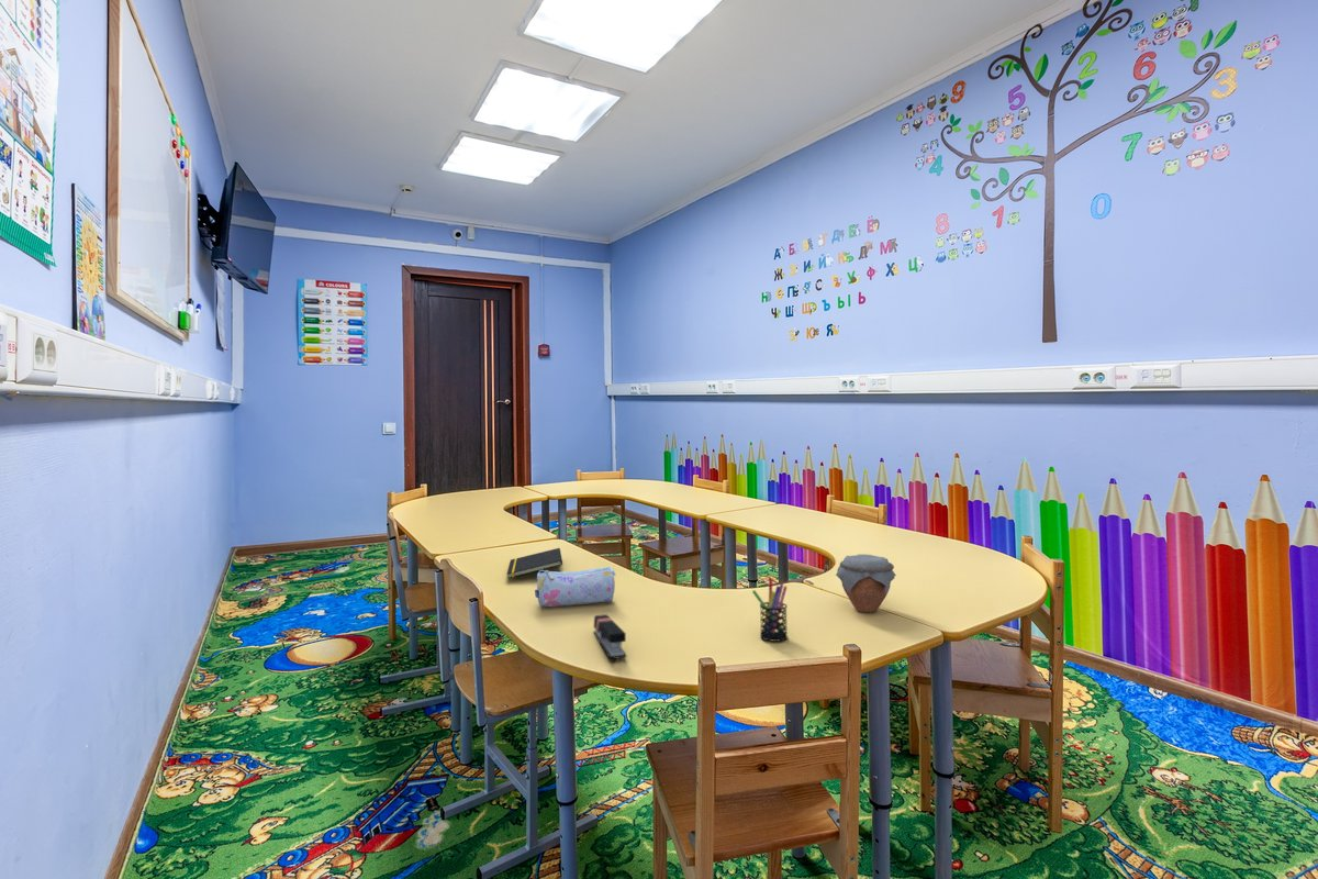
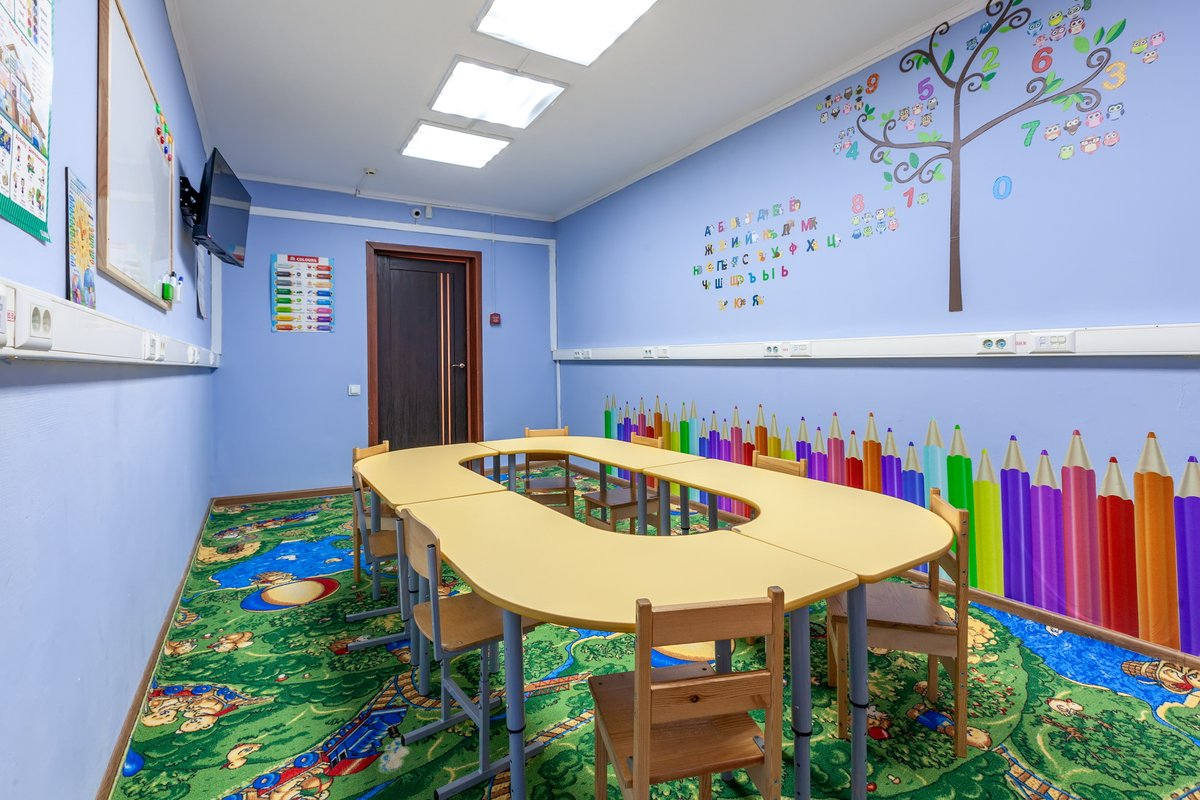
- pencil case [534,566,616,608]
- notepad [505,547,563,579]
- jar [835,554,897,613]
- pen holder [751,578,789,643]
- stapler [592,613,627,660]
